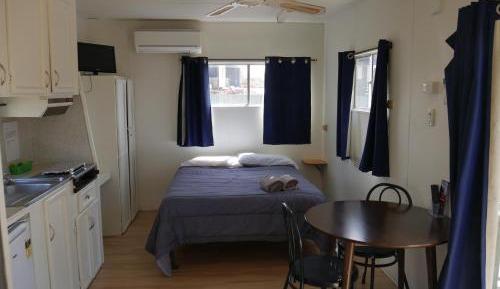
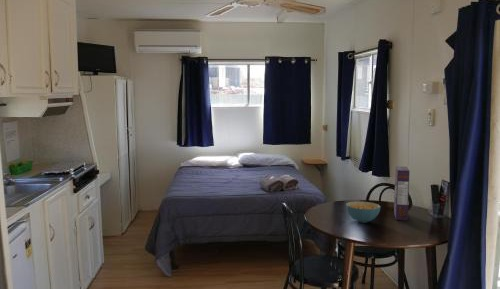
+ cereal box [393,165,411,221]
+ cereal bowl [345,201,382,224]
